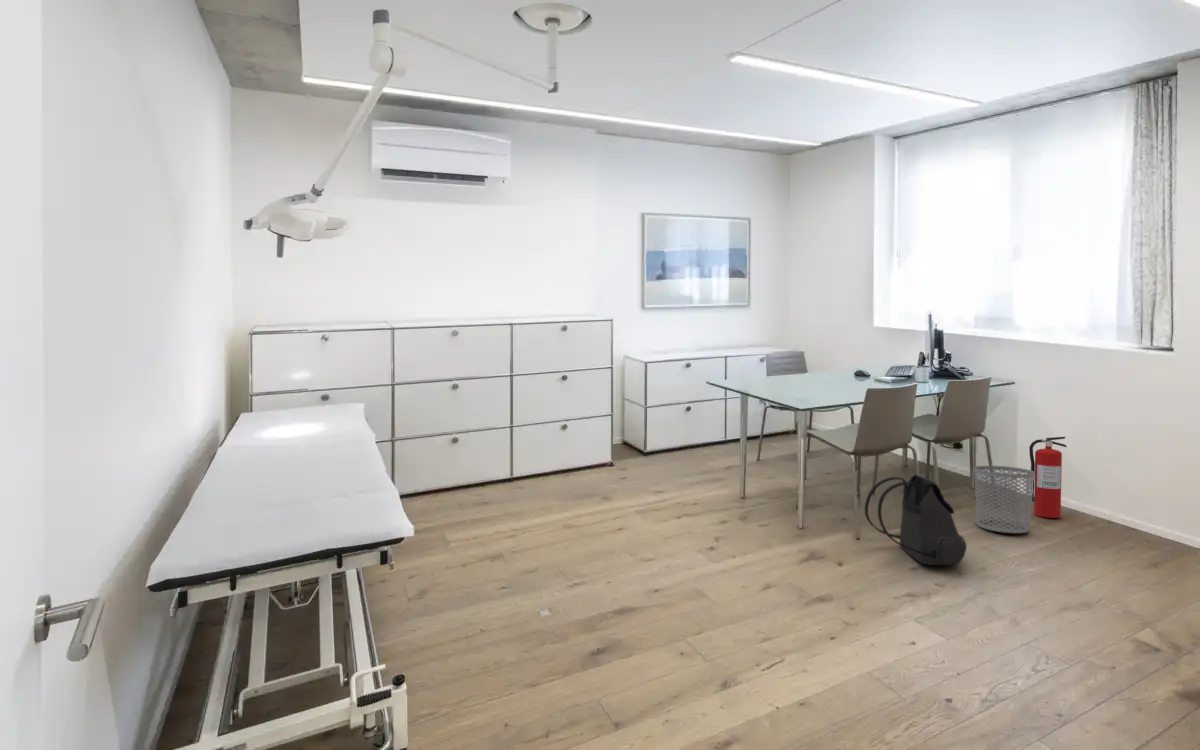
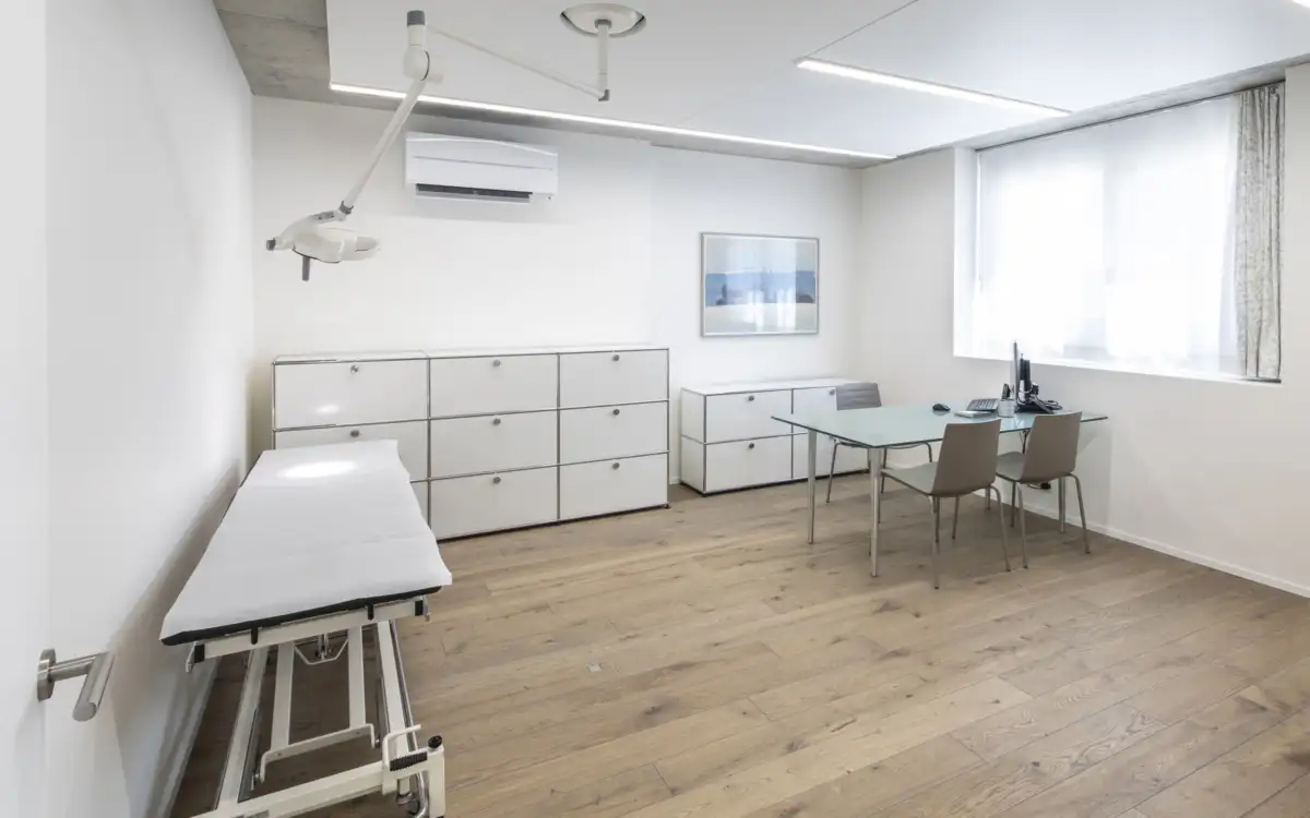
- backpack [864,474,968,566]
- waste bin [974,465,1035,534]
- fire extinguisher [1028,436,1068,519]
